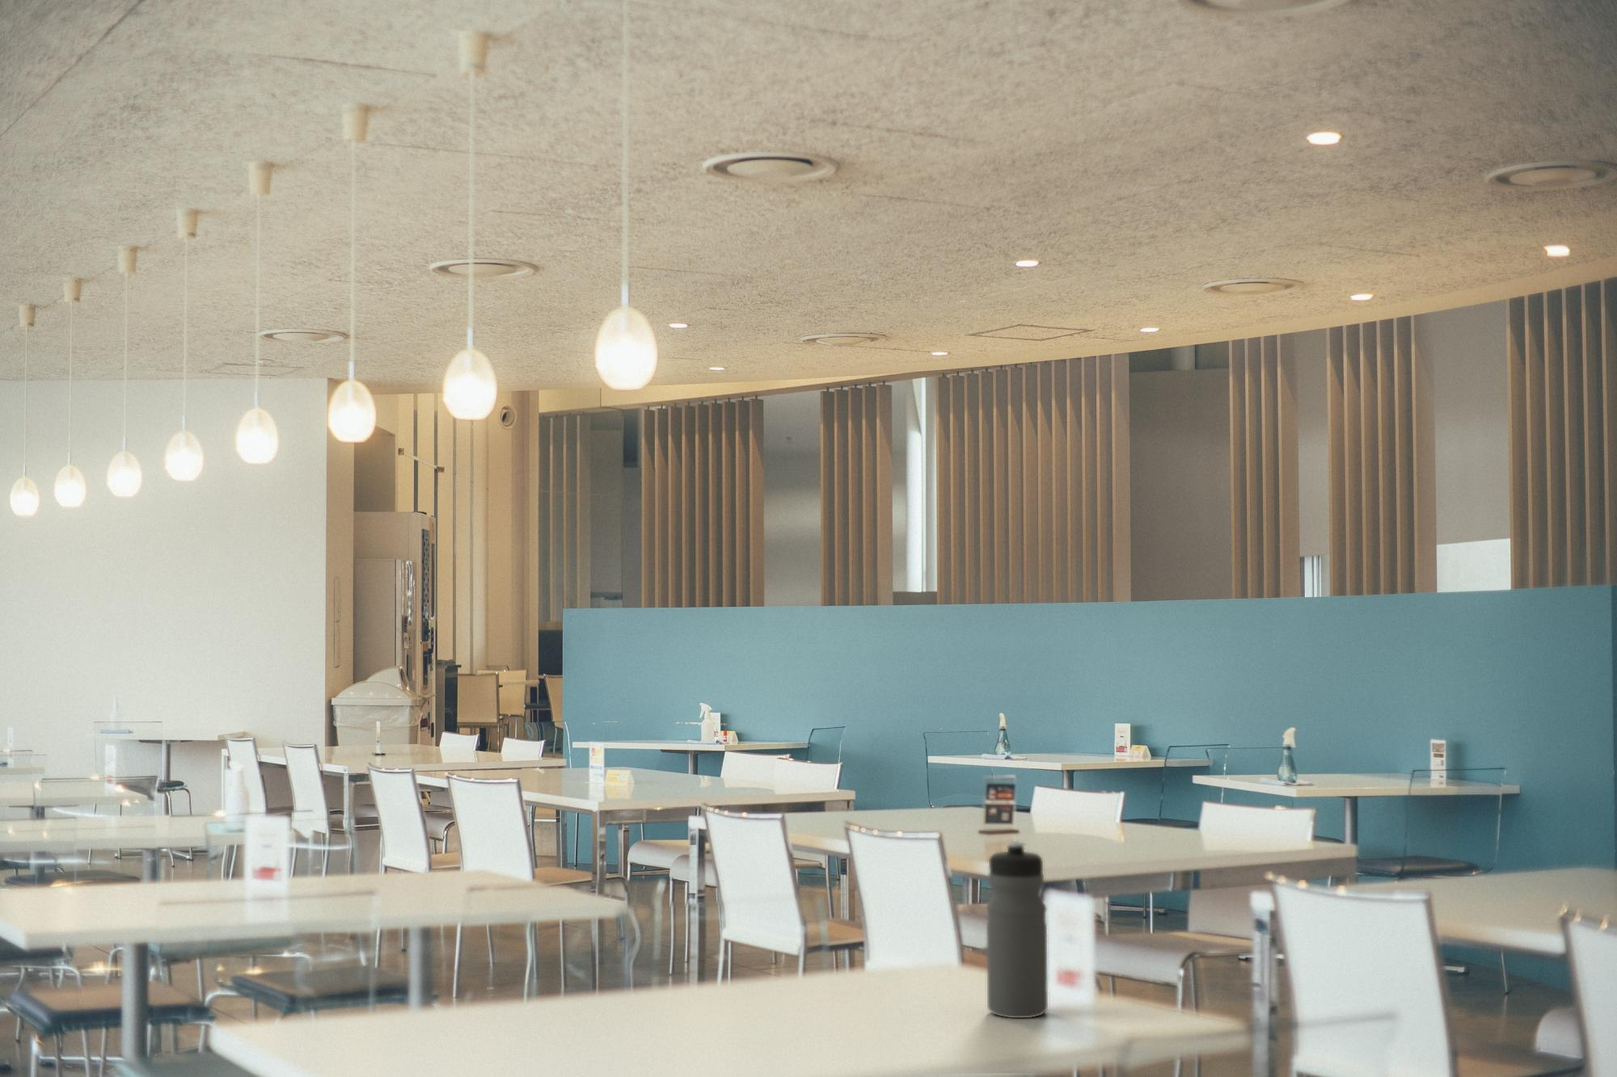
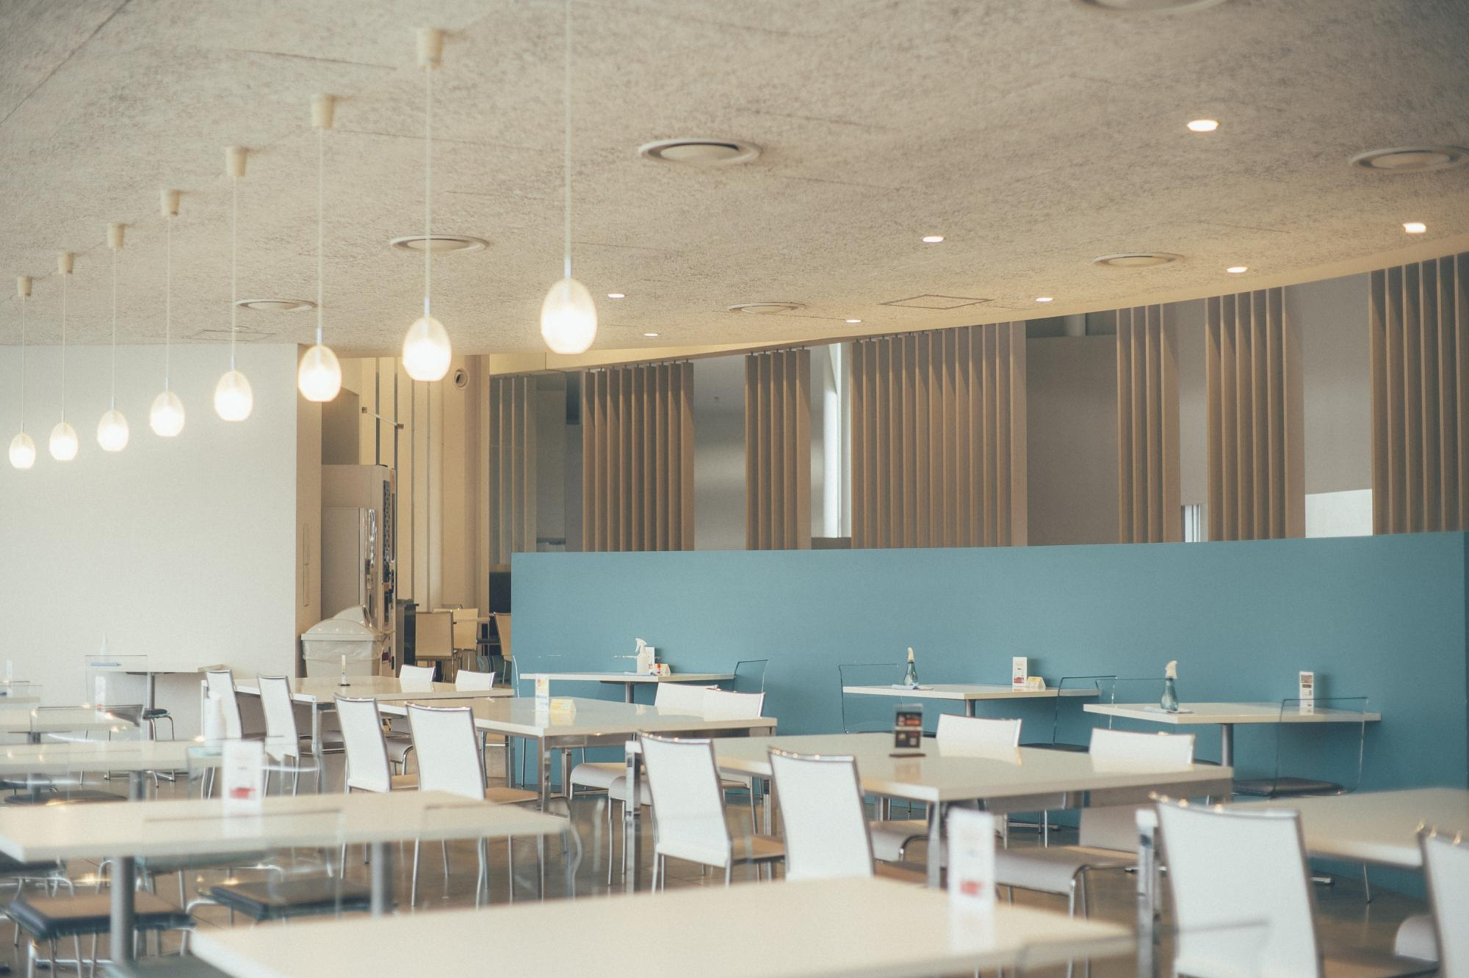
- water bottle [986,840,1048,1019]
